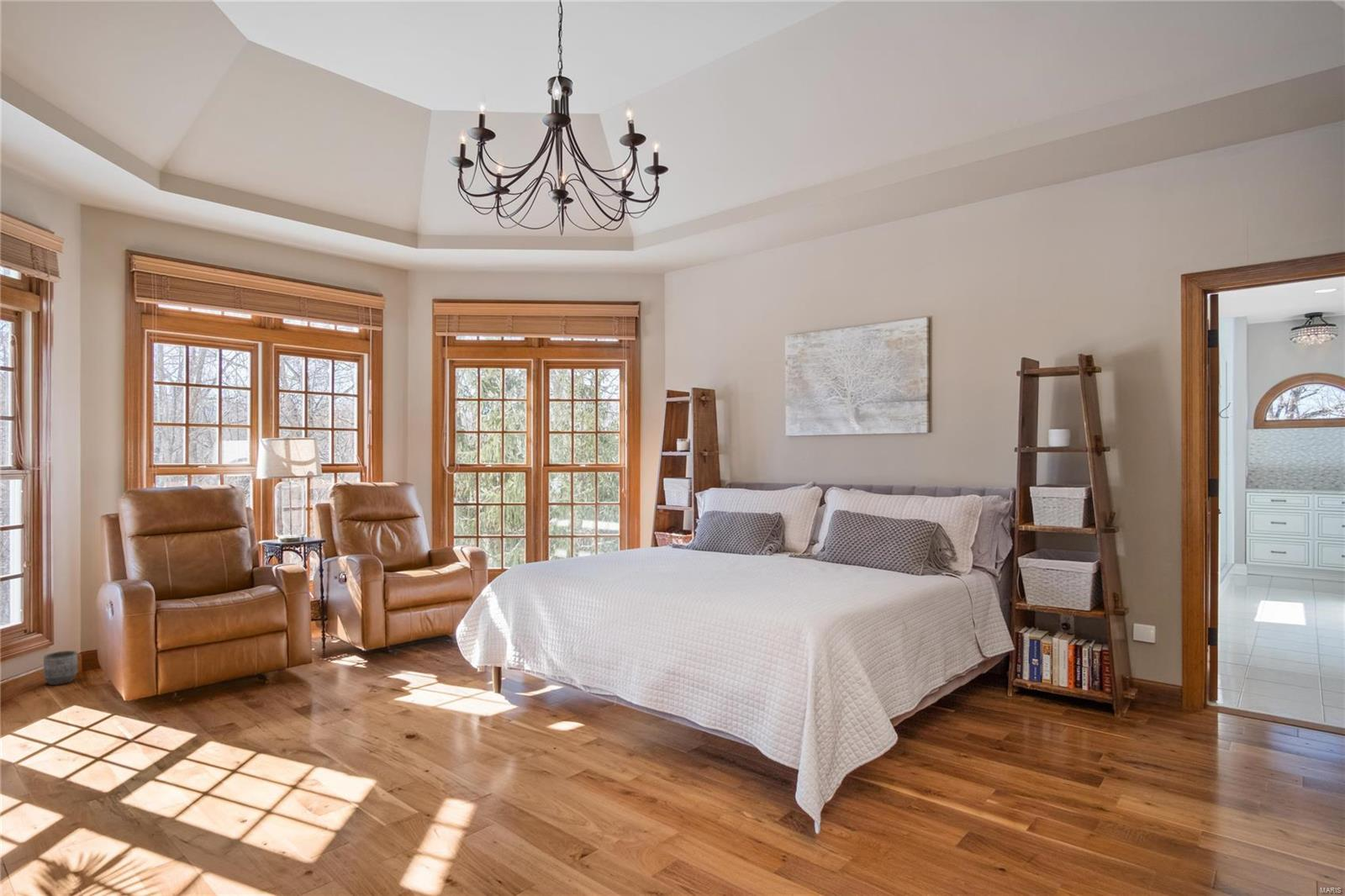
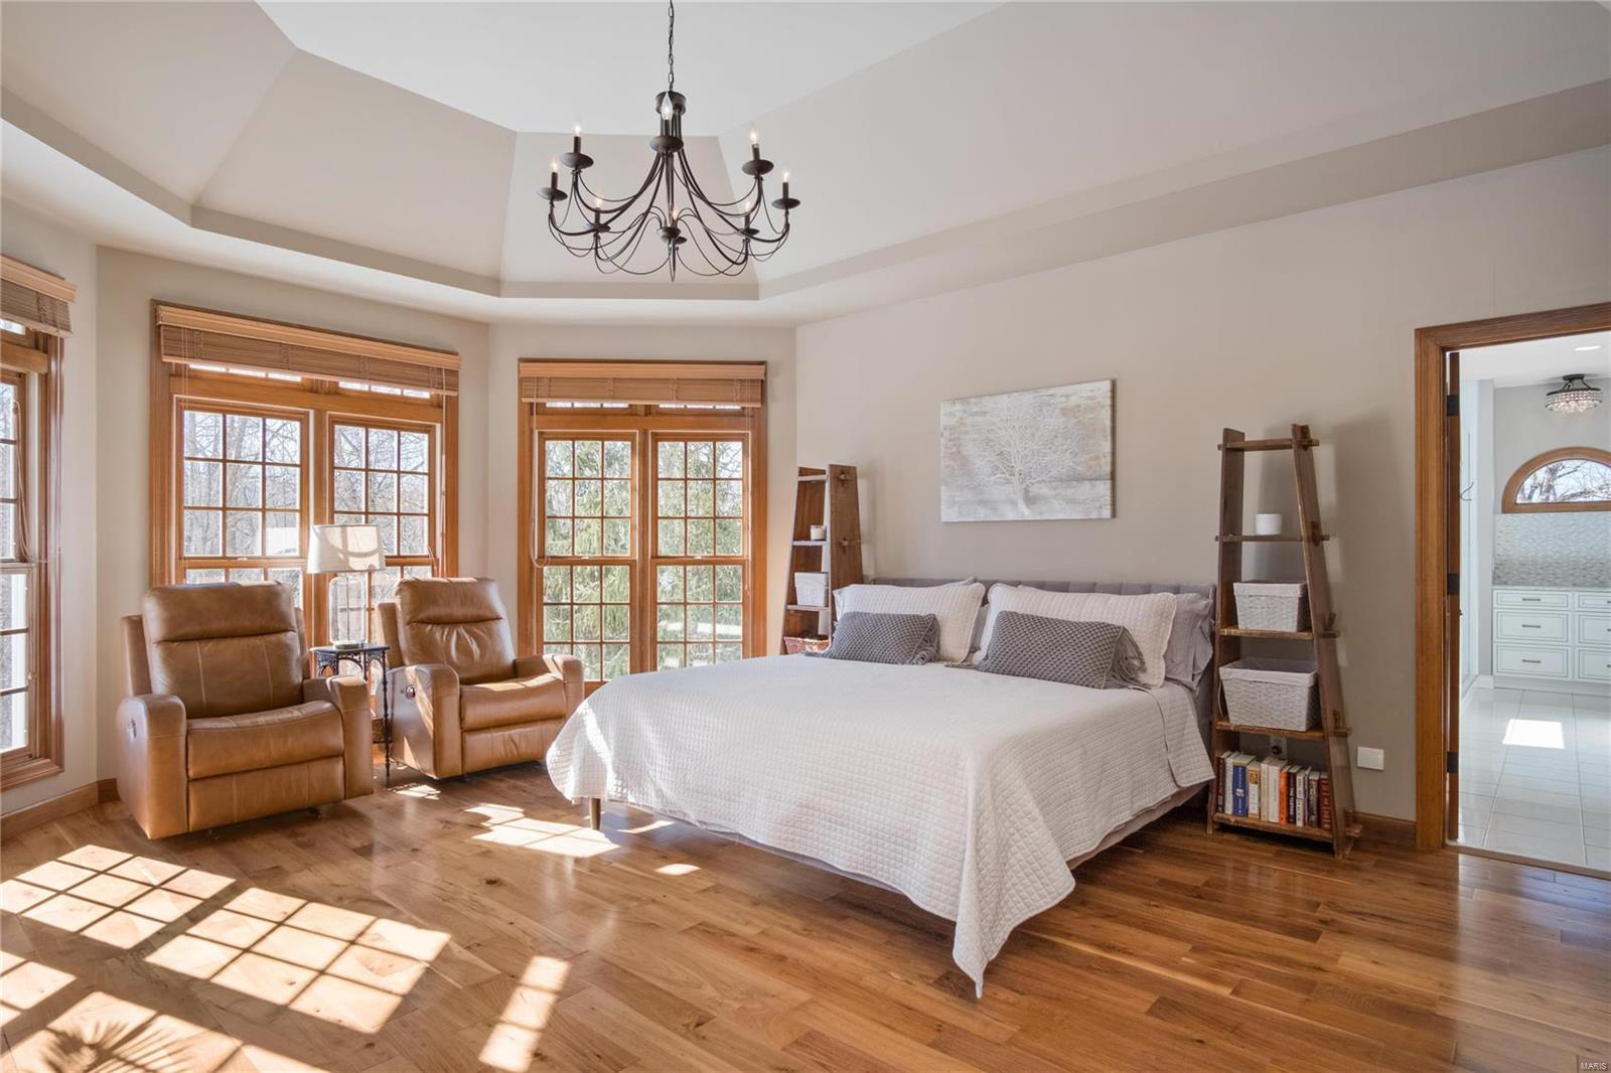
- planter [43,650,78,686]
